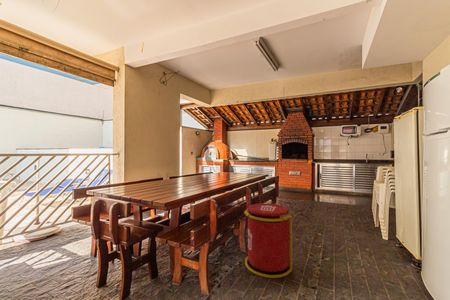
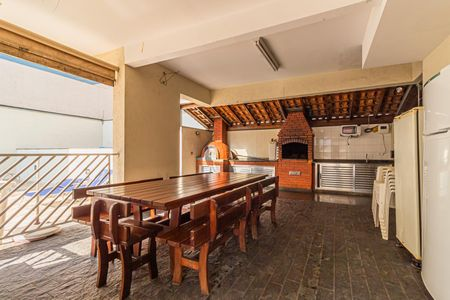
- trash can [243,202,293,279]
